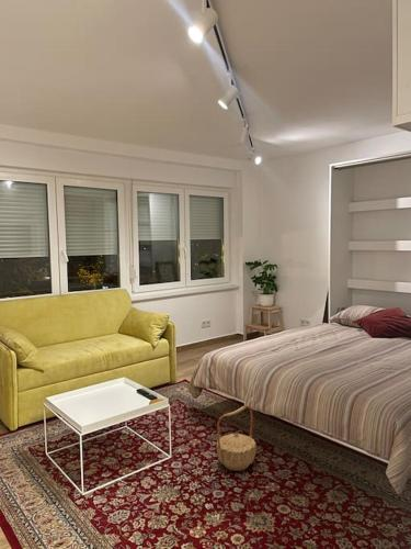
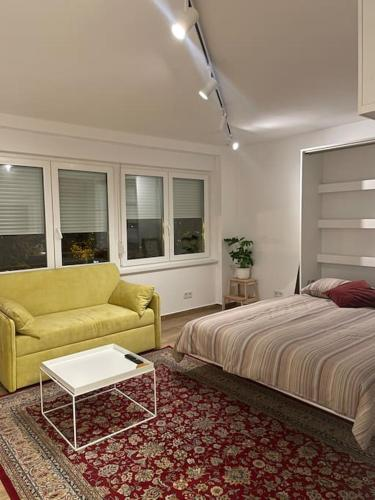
- basket [216,404,258,472]
